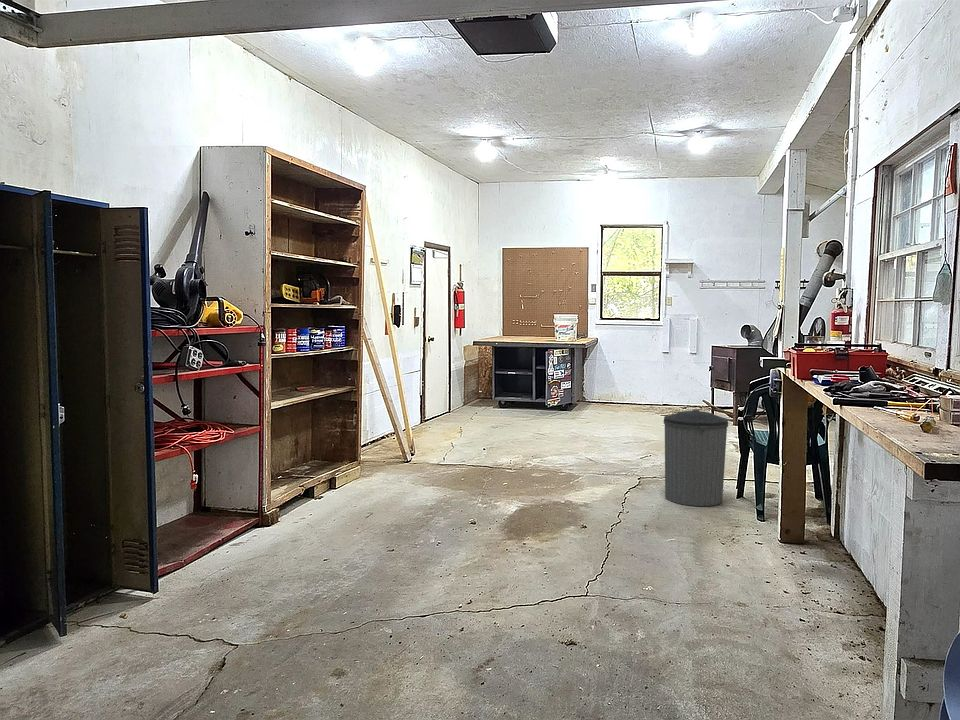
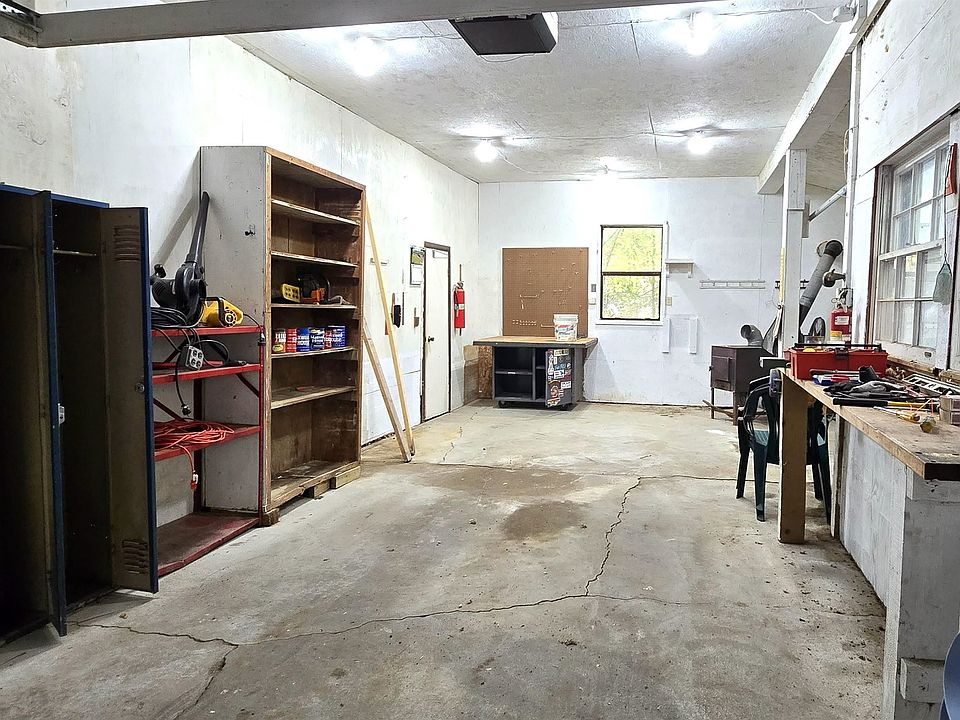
- trash can [663,408,729,507]
